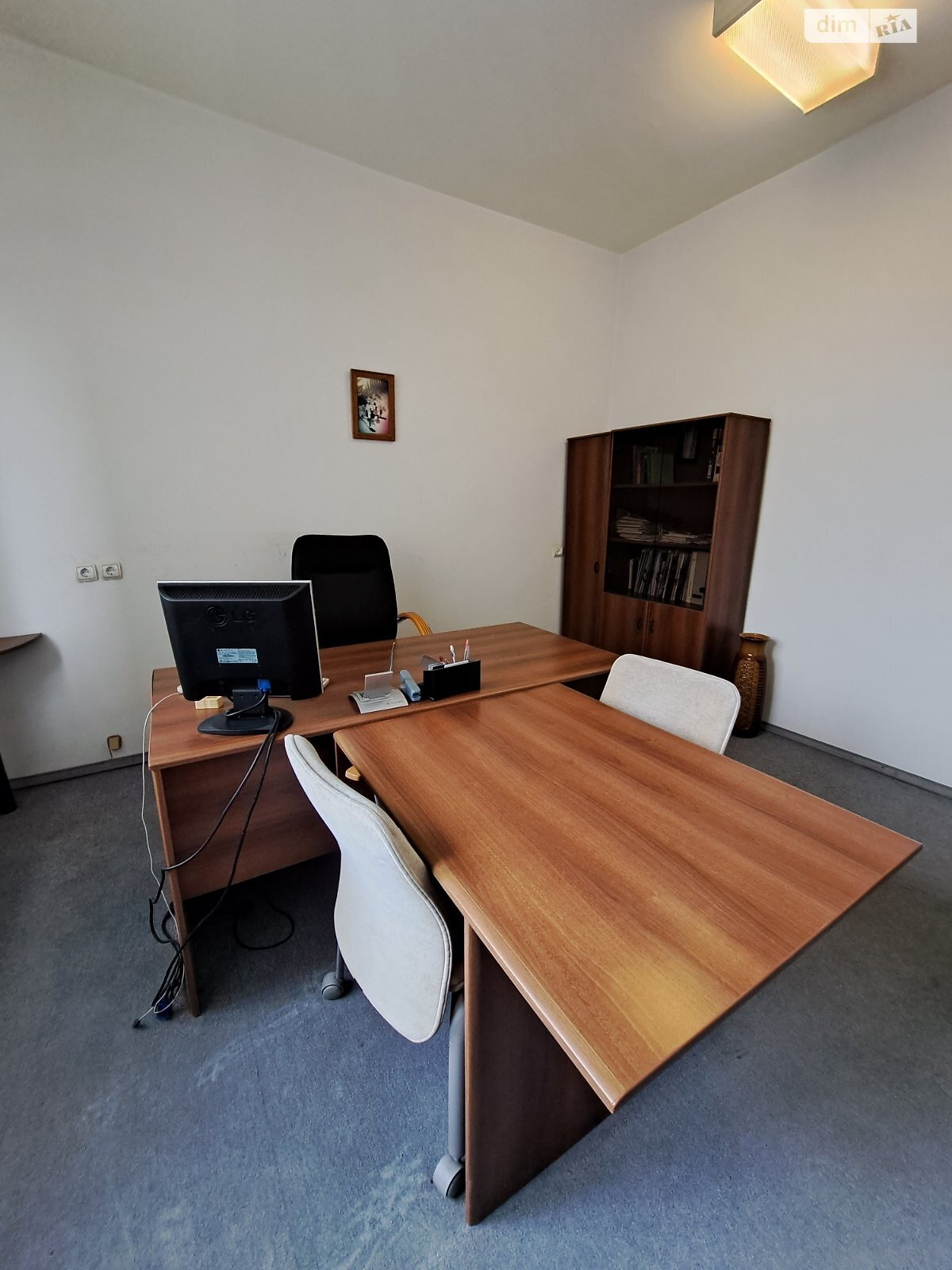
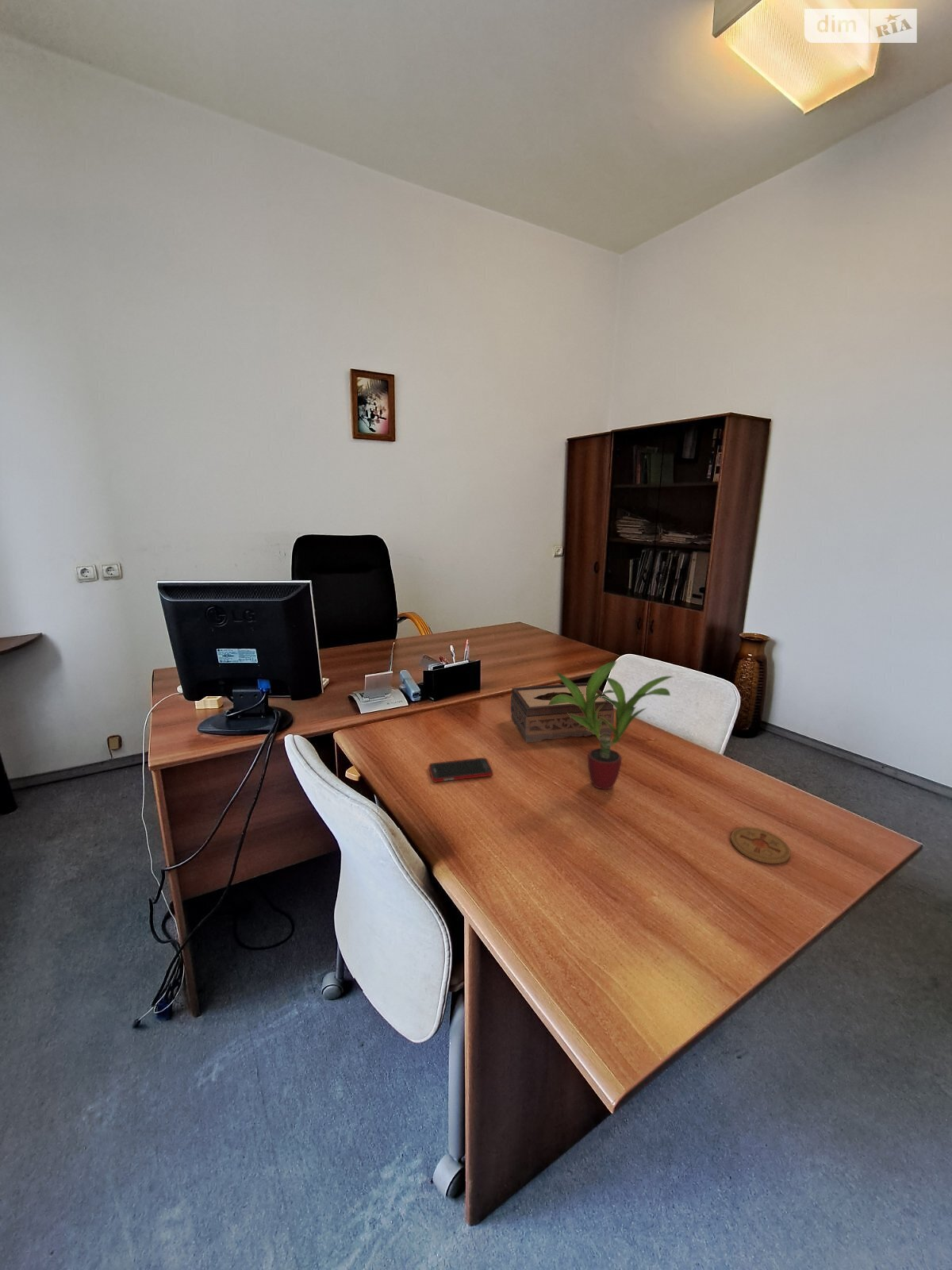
+ tissue box [510,682,615,744]
+ coaster [730,826,791,864]
+ potted plant [548,660,674,791]
+ cell phone [428,757,493,783]
